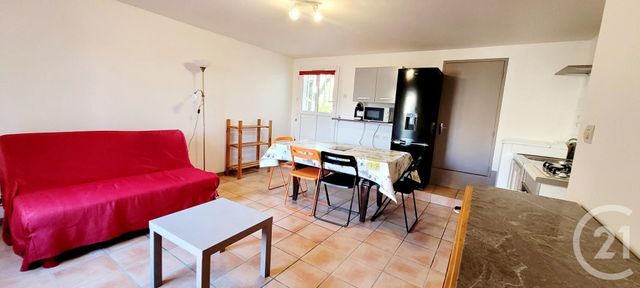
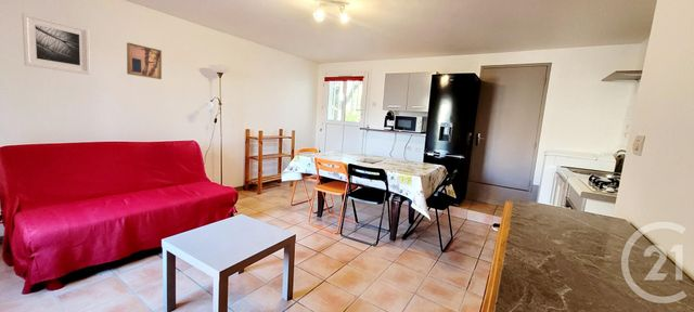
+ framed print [21,12,91,76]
+ wall art [126,42,163,80]
